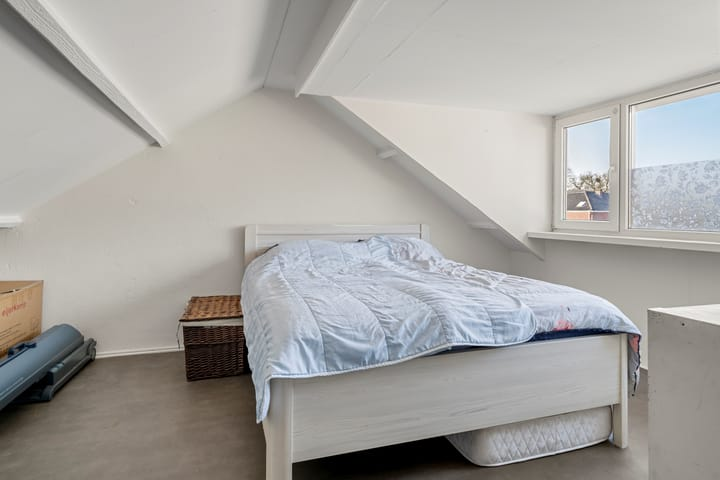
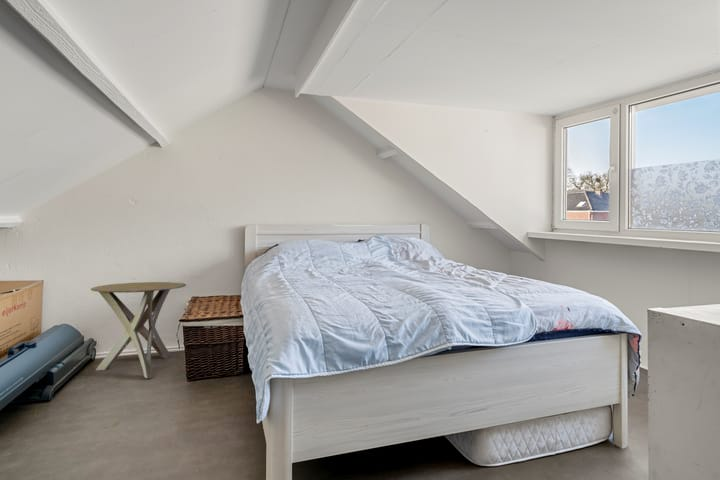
+ side table [90,281,187,379]
